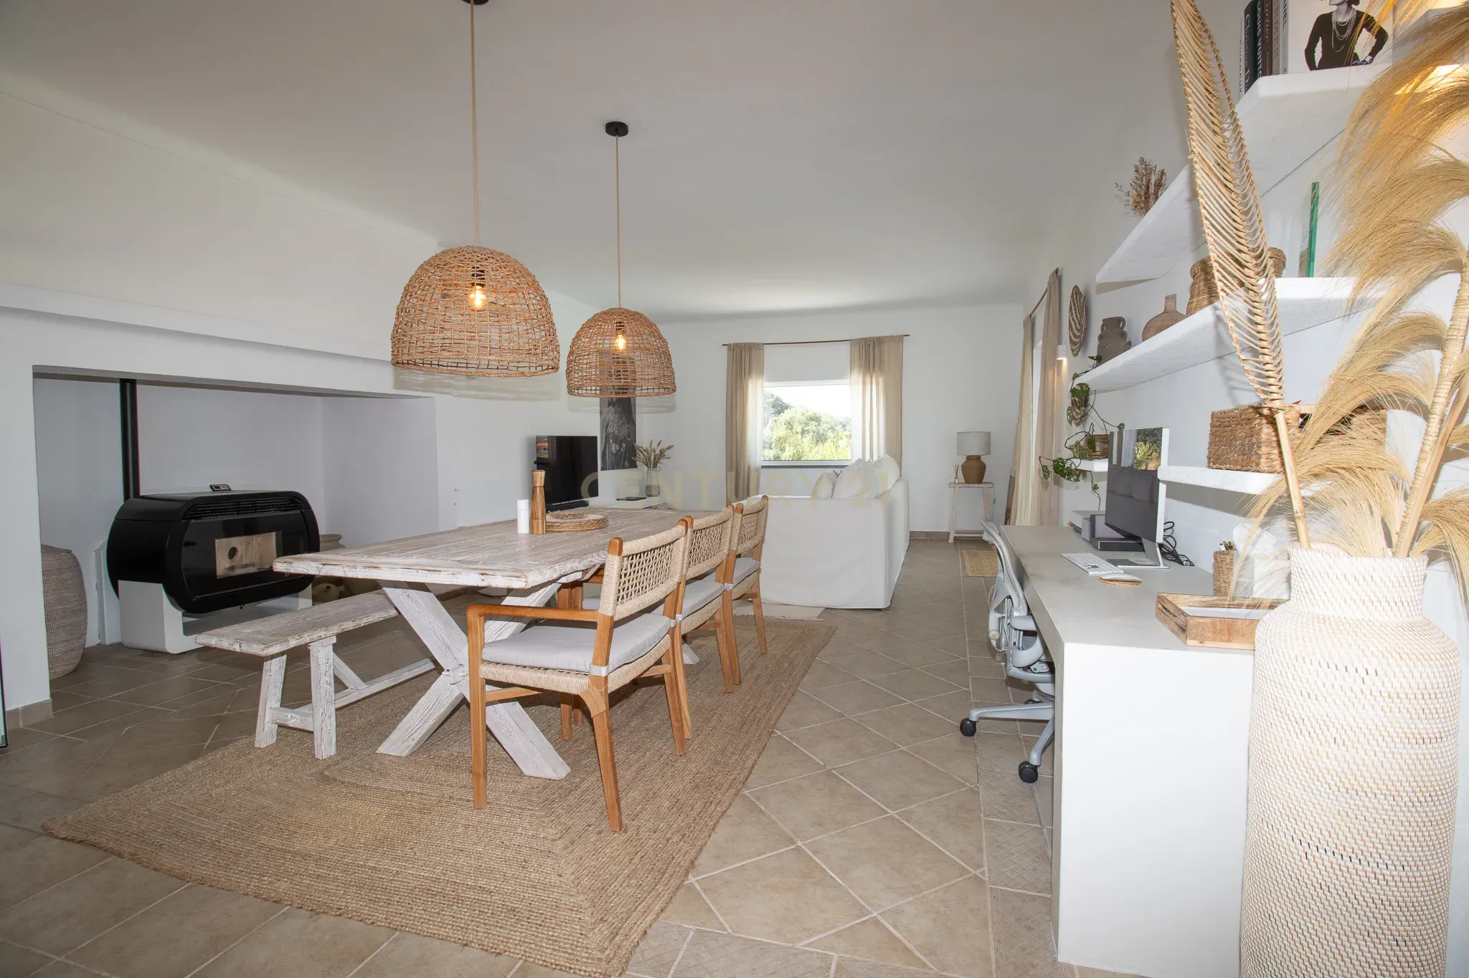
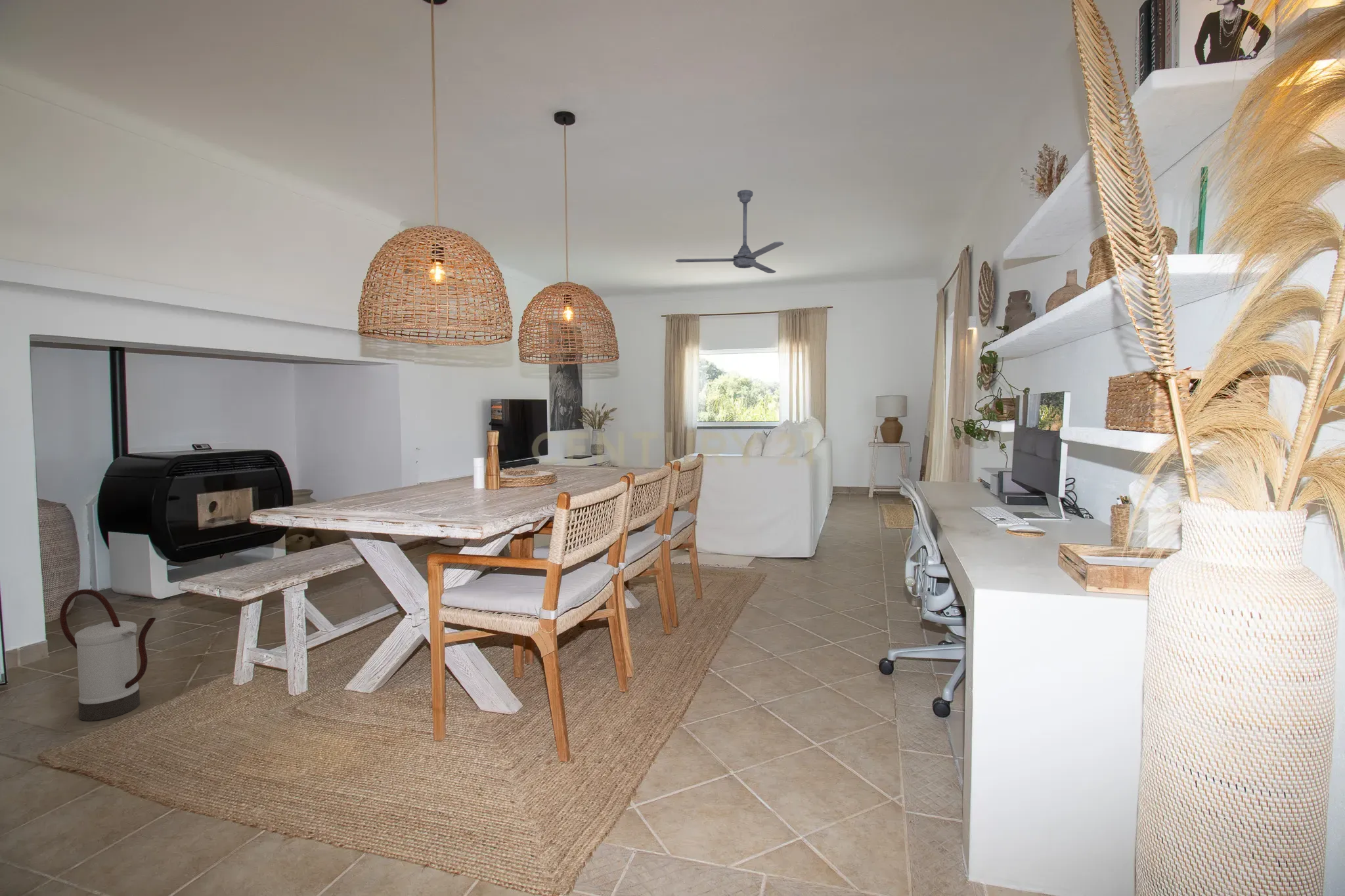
+ ceiling fan [675,189,784,274]
+ watering can [59,589,156,721]
